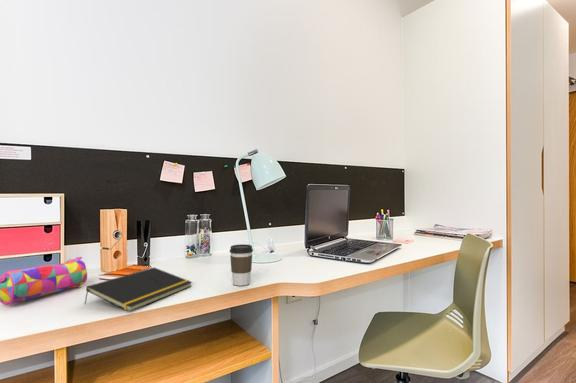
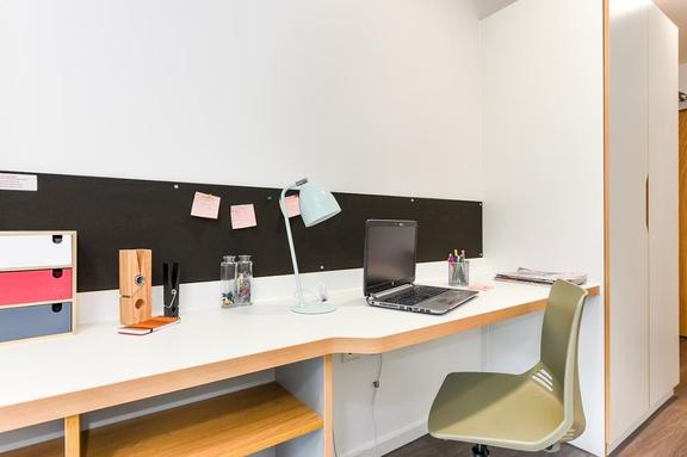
- pencil case [0,256,88,306]
- coffee cup [229,243,254,286]
- notepad [83,266,193,313]
